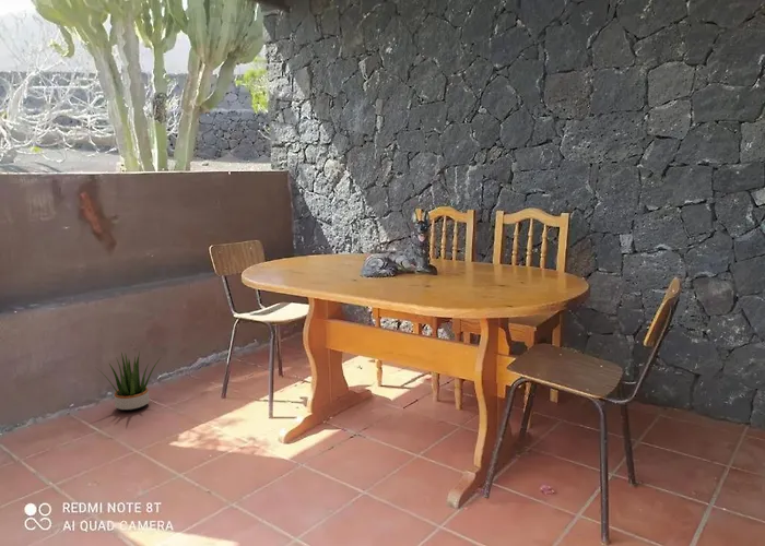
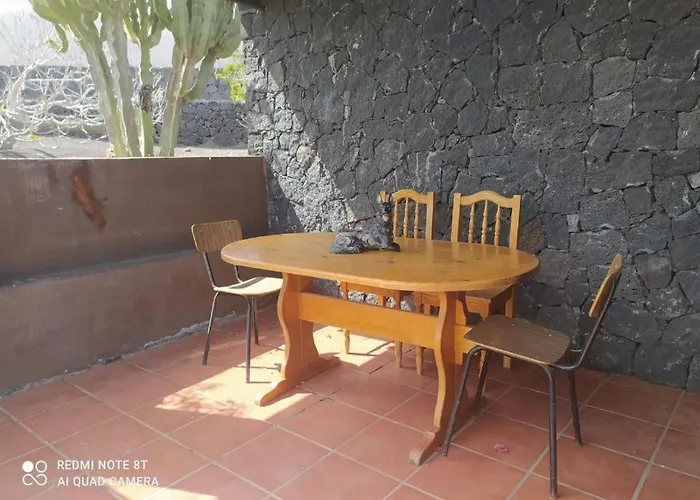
- potted plant [95,351,161,412]
